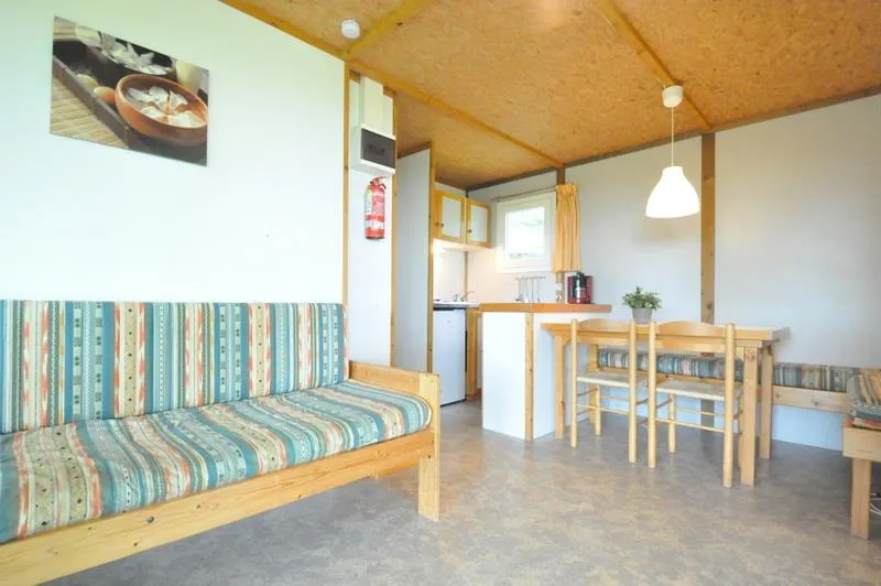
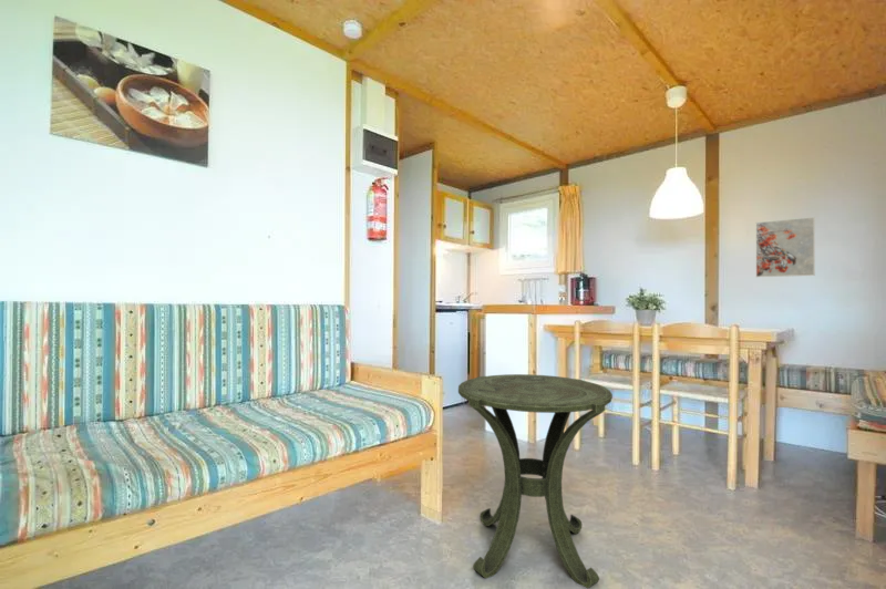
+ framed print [754,216,816,278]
+ side table [457,373,614,589]
